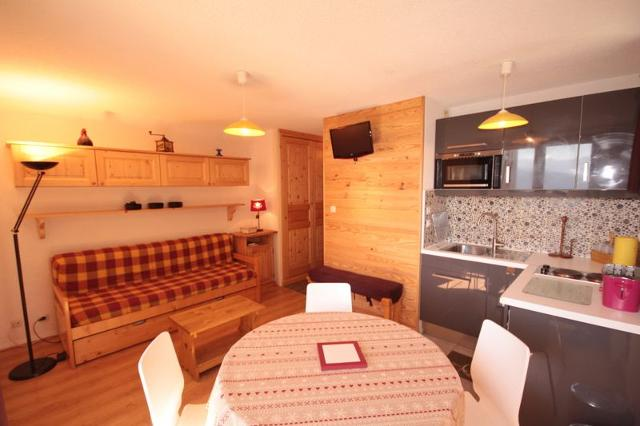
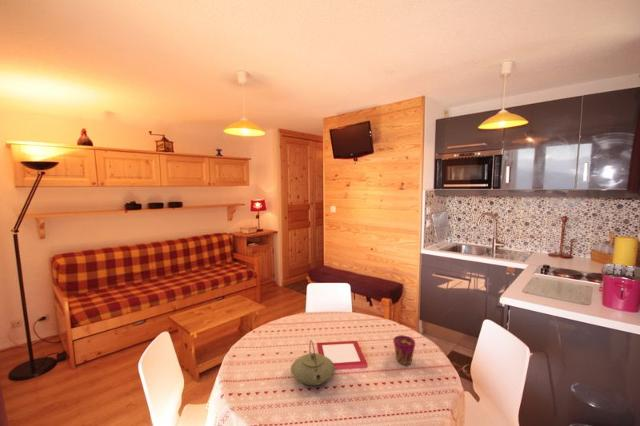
+ teapot [290,339,336,386]
+ cup [392,334,416,366]
